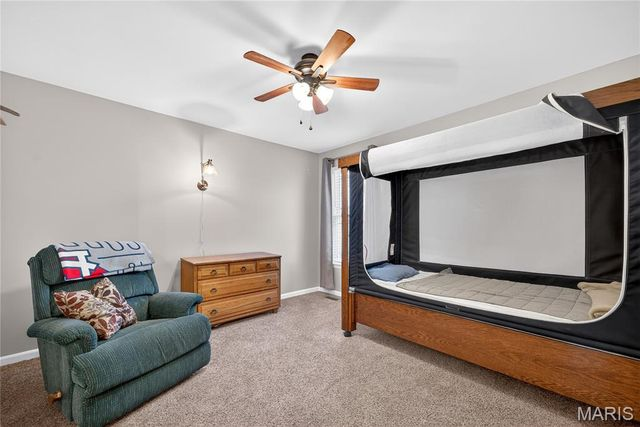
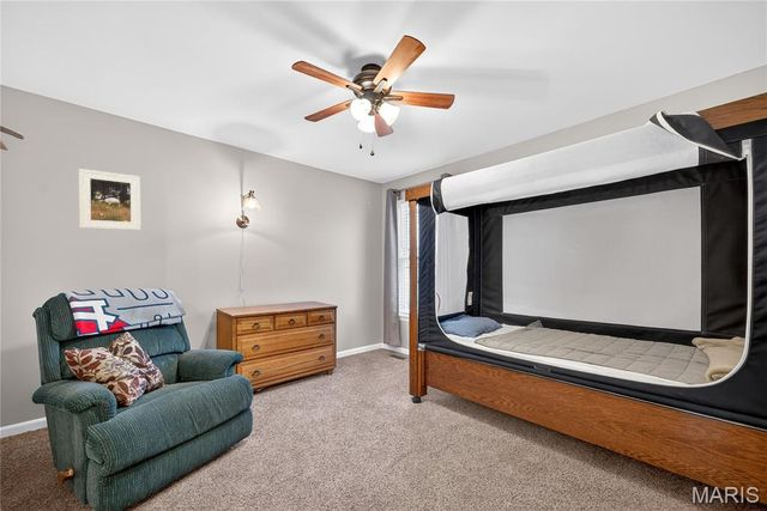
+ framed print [78,168,141,231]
